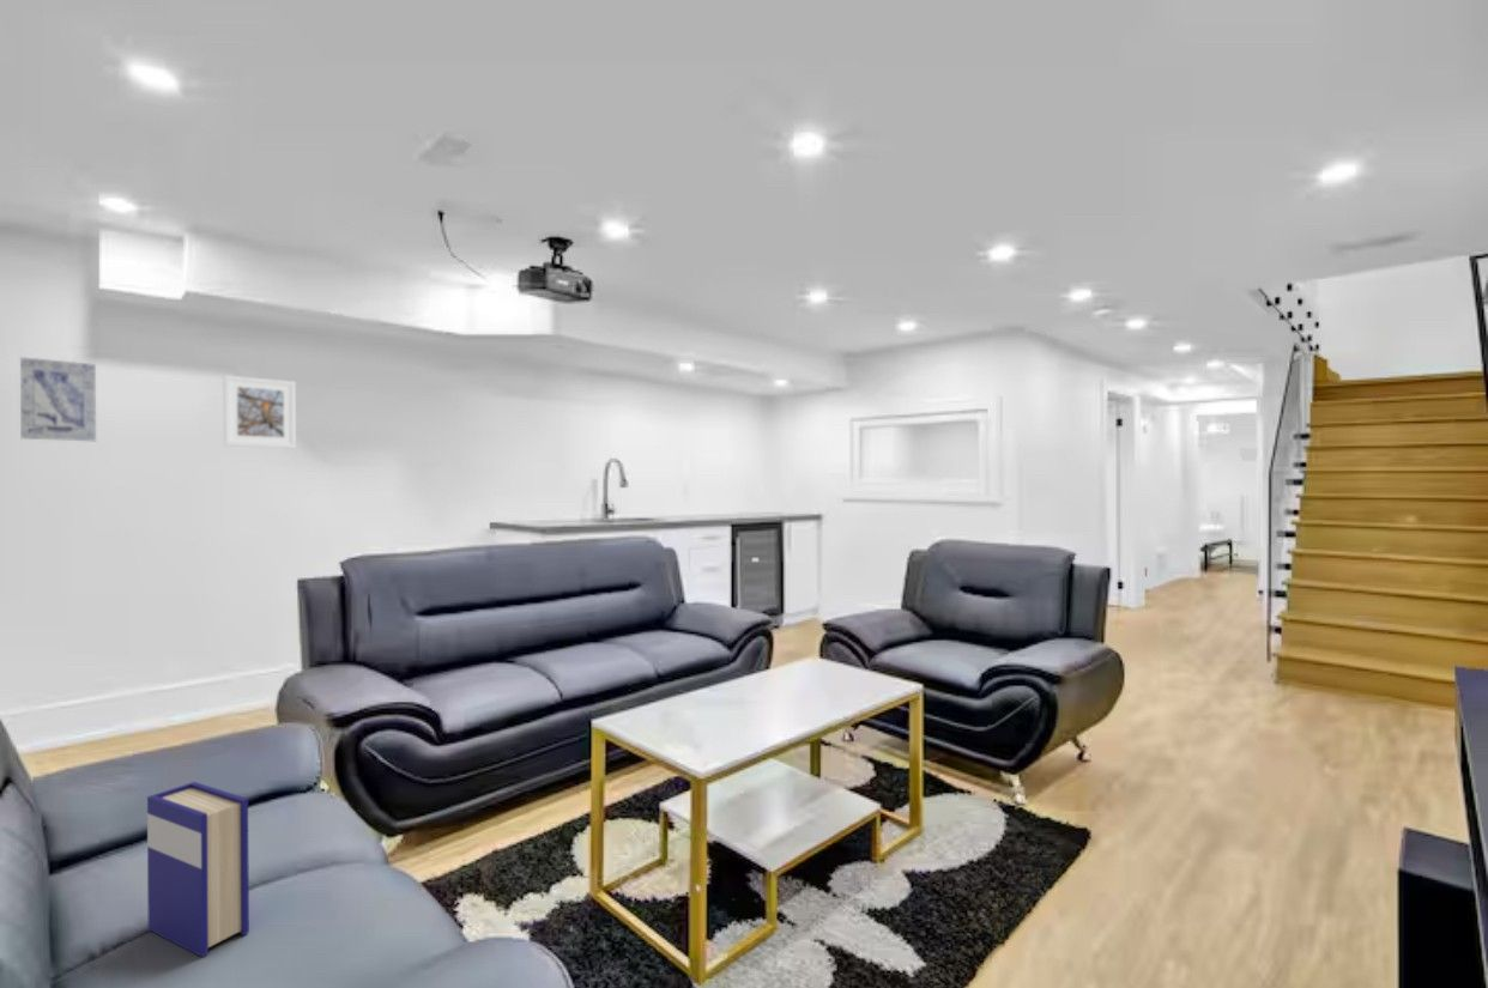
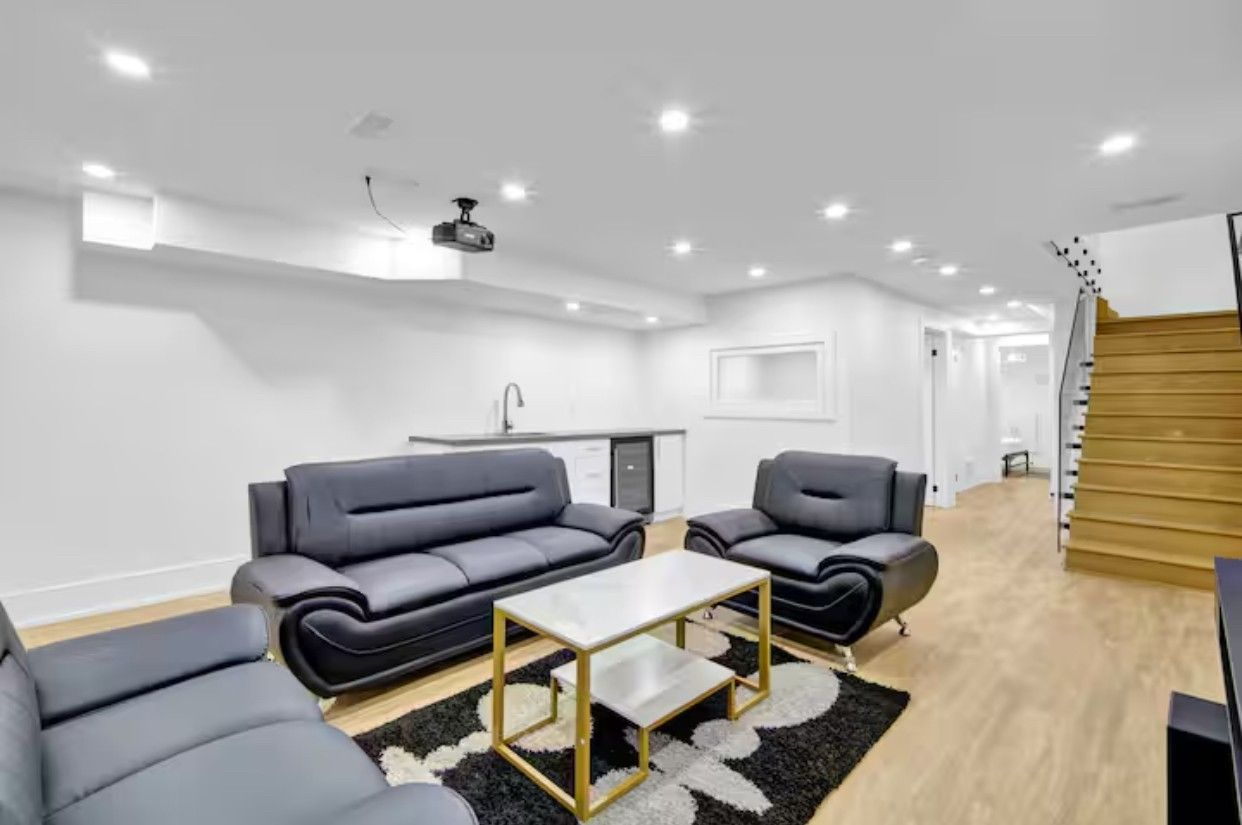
- wall art [19,356,97,442]
- hardback book [146,781,250,958]
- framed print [223,374,297,449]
